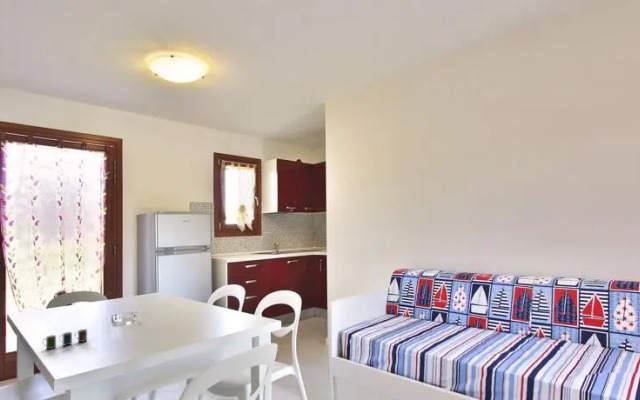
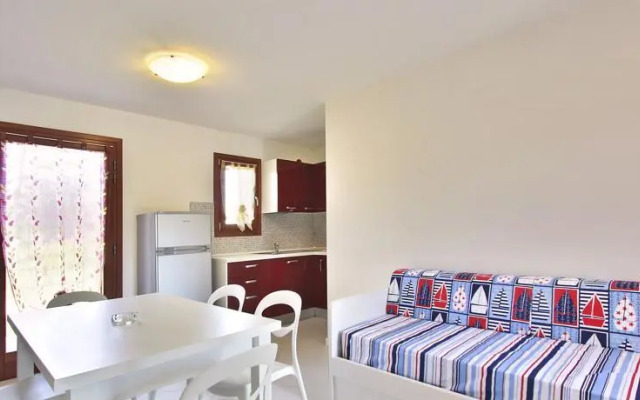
- cup [41,328,88,350]
